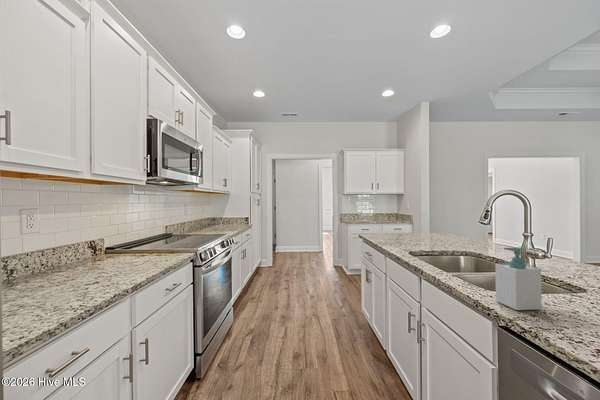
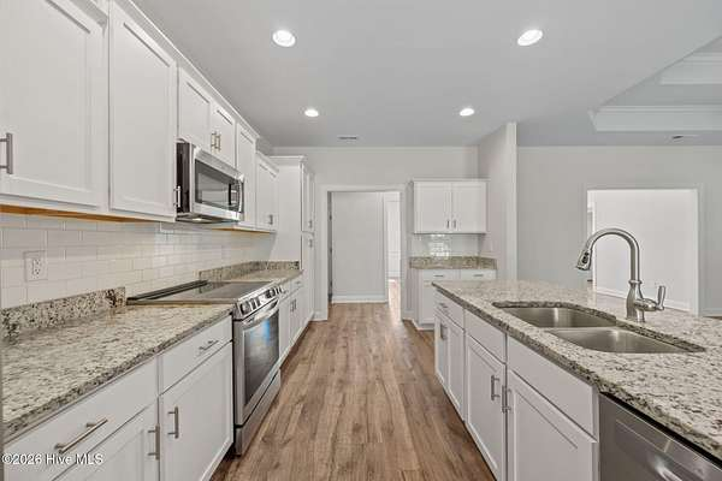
- soap bottle [495,246,543,311]
